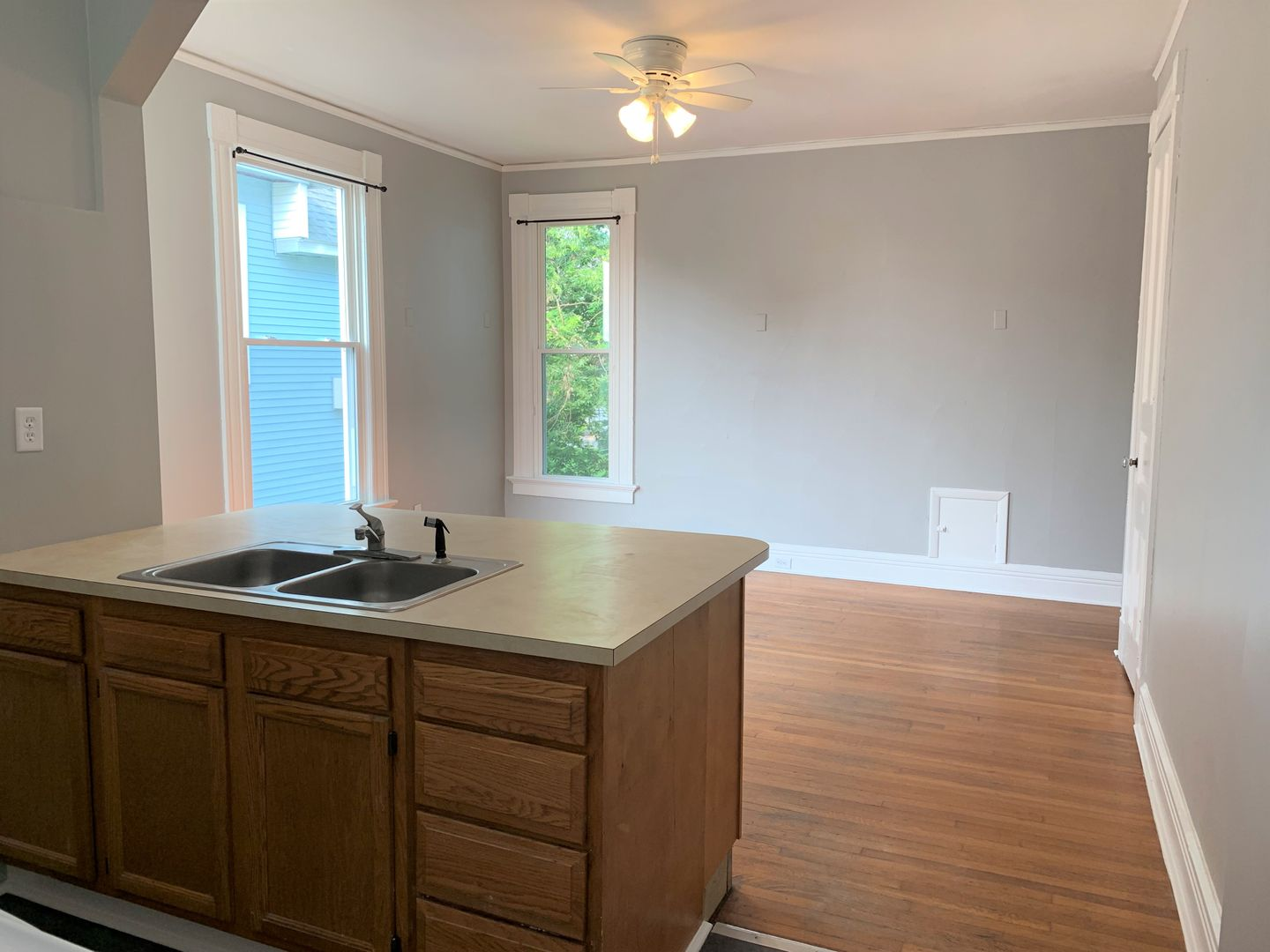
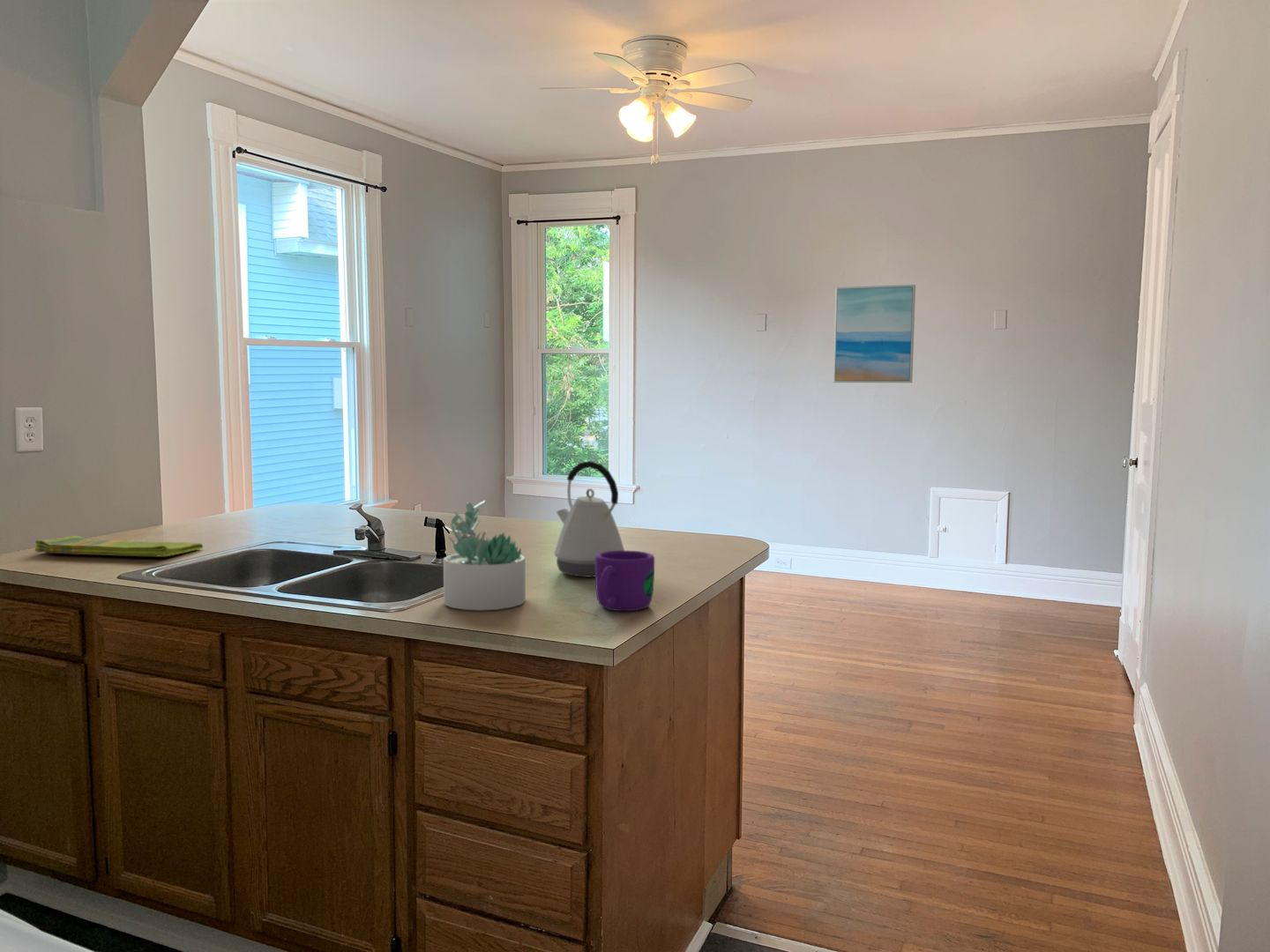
+ kettle [553,460,625,578]
+ mug [594,550,655,612]
+ wall art [833,284,916,383]
+ dish towel [34,535,204,557]
+ succulent plant [443,500,527,611]
